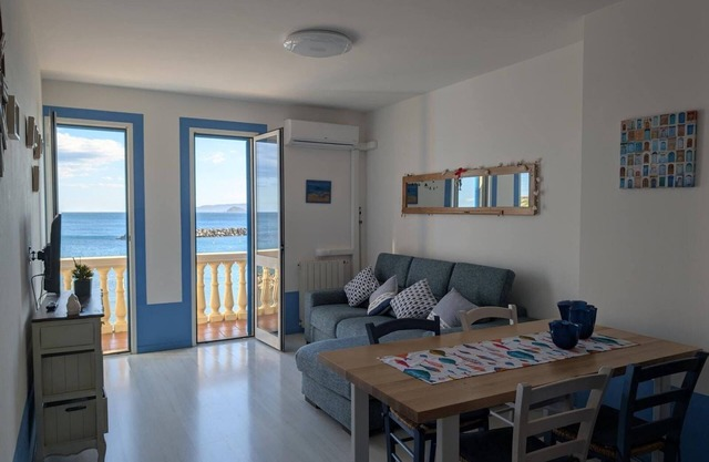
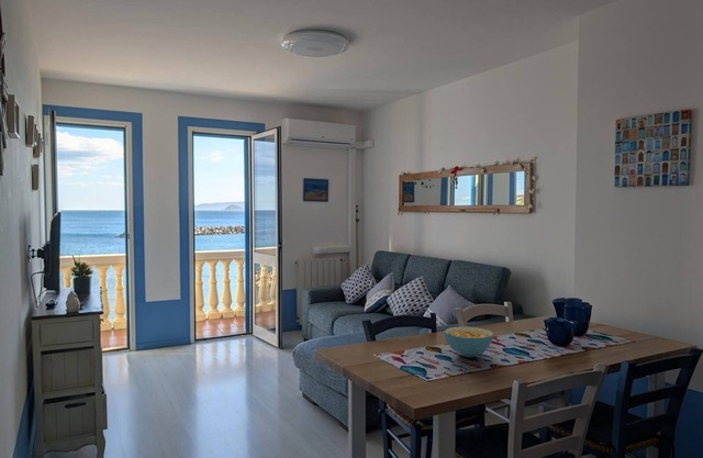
+ cereal bowl [444,326,494,358]
